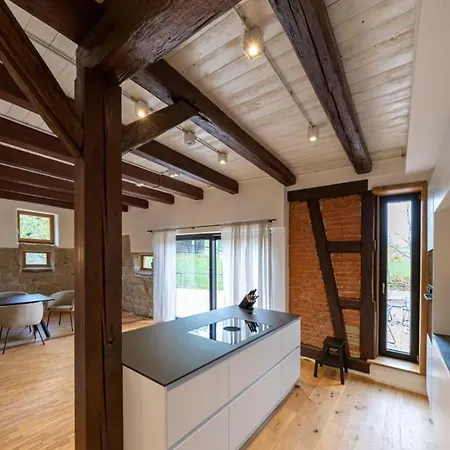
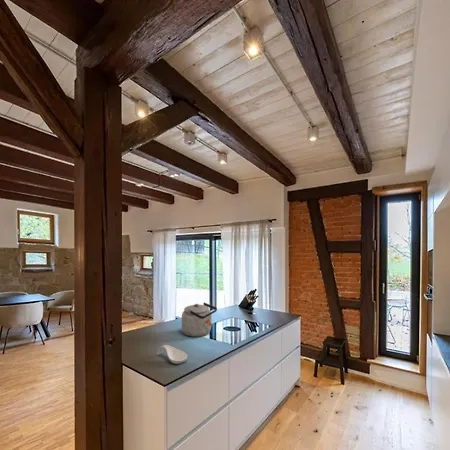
+ kettle [181,302,218,338]
+ spoon rest [156,344,188,365]
